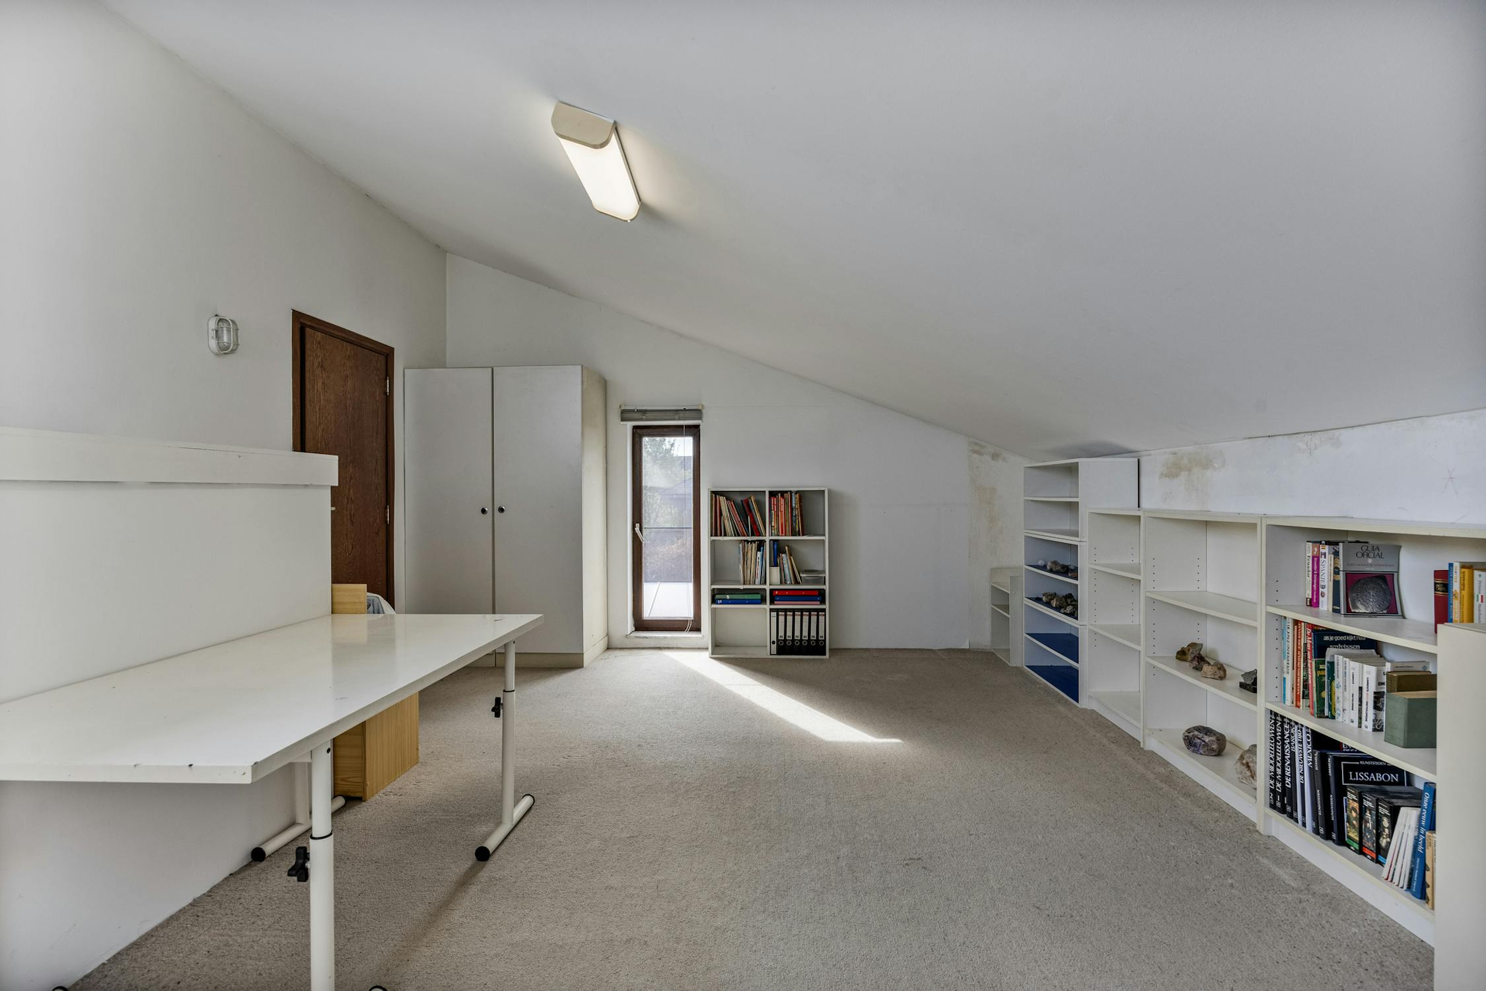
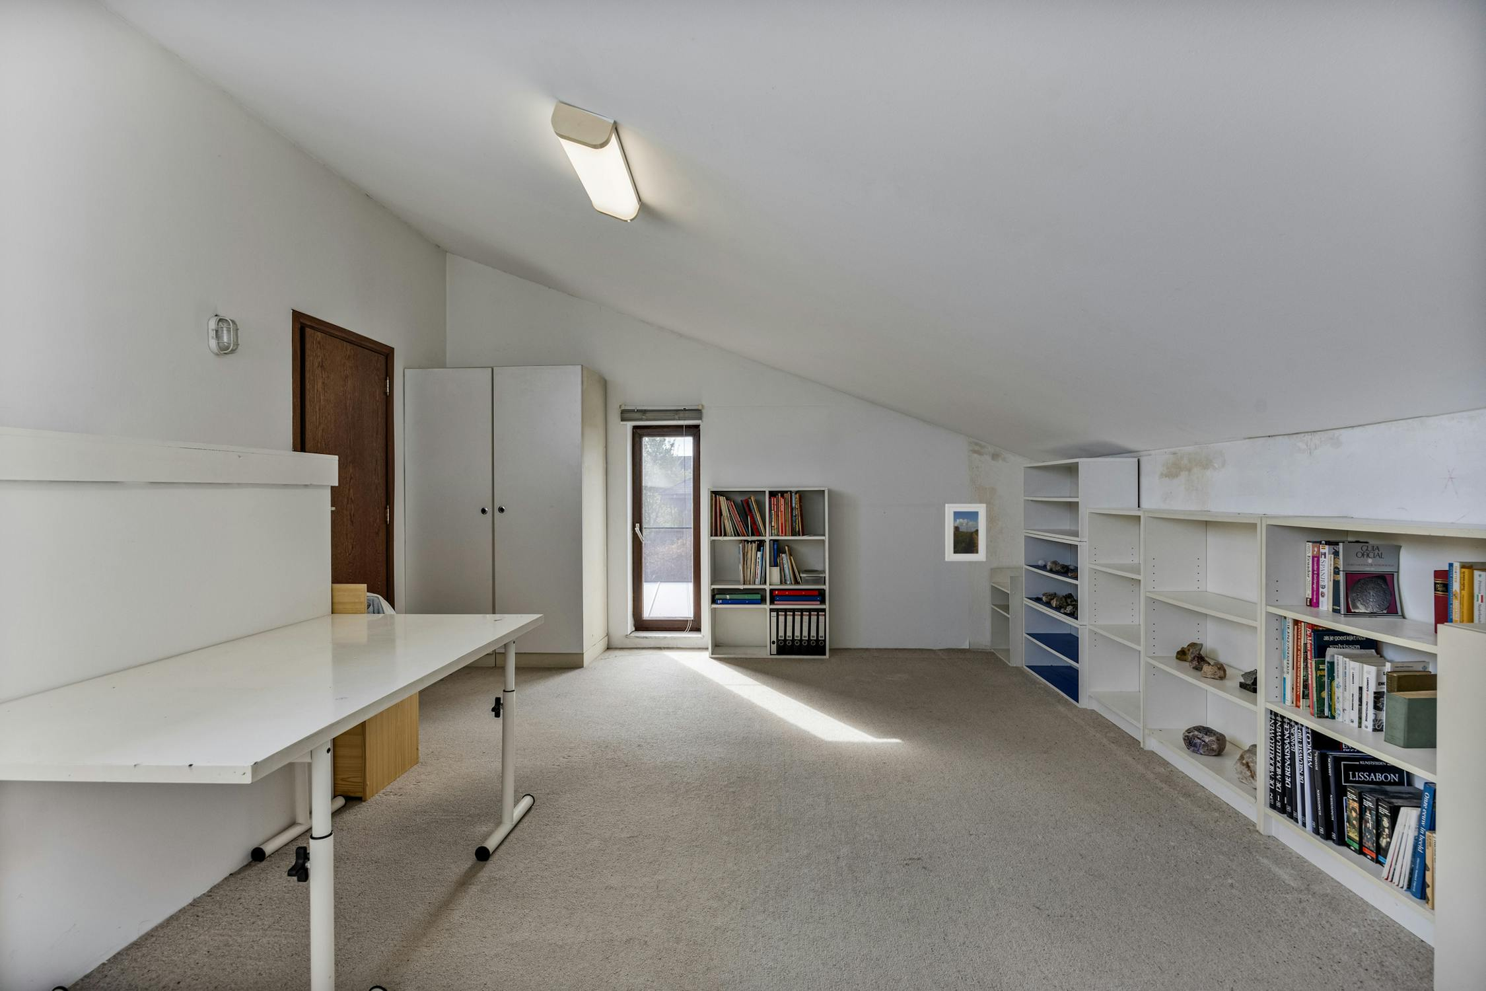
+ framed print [944,503,986,562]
